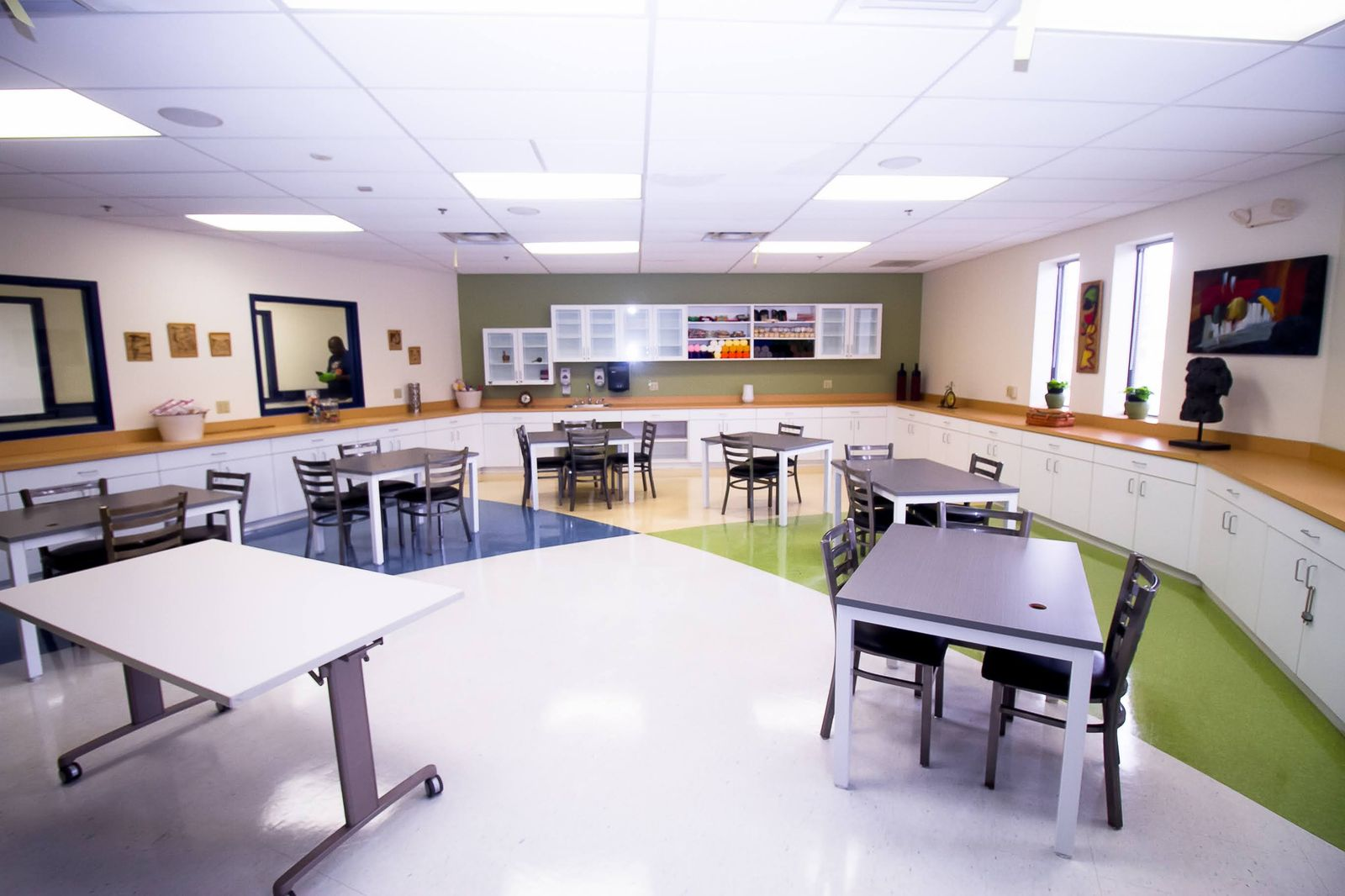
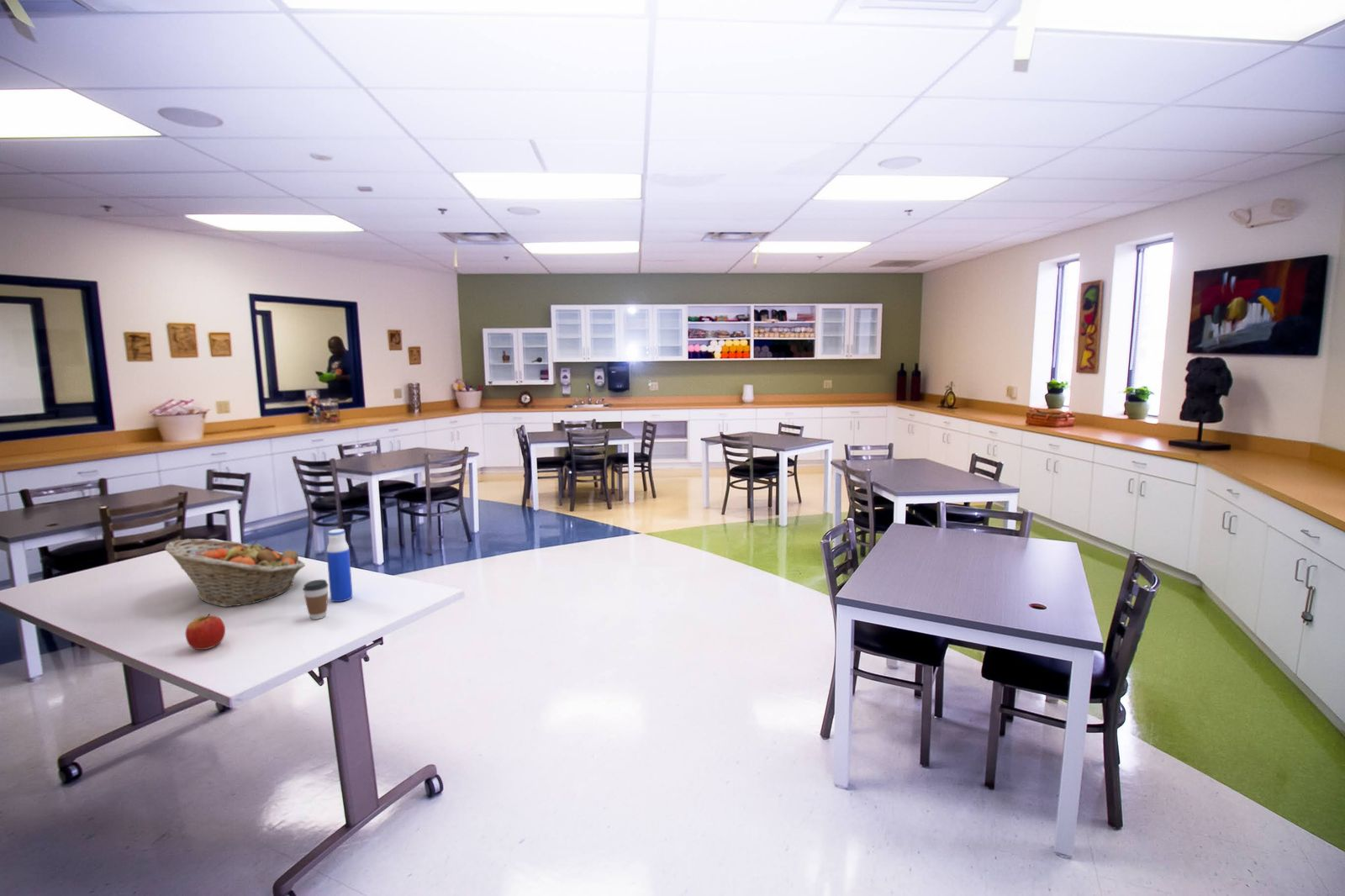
+ water bottle [326,528,353,603]
+ coffee cup [302,579,329,620]
+ fruit basket [164,538,306,608]
+ apple [184,613,226,651]
